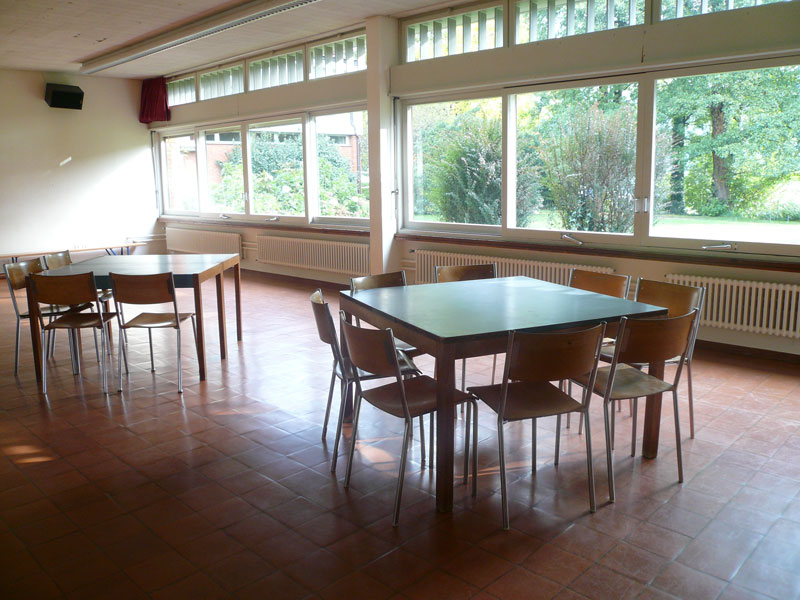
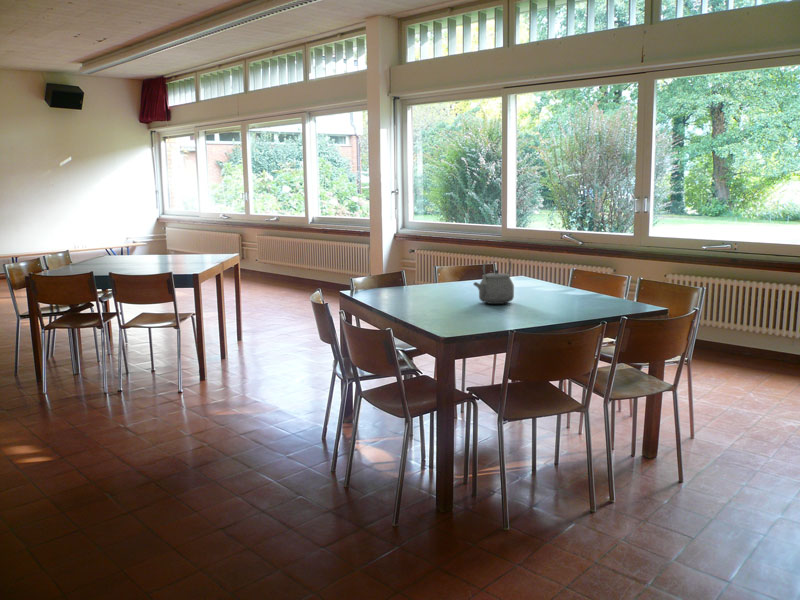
+ tea kettle [472,258,515,305]
